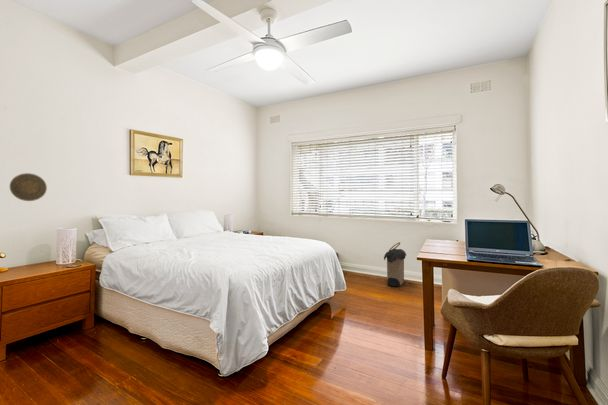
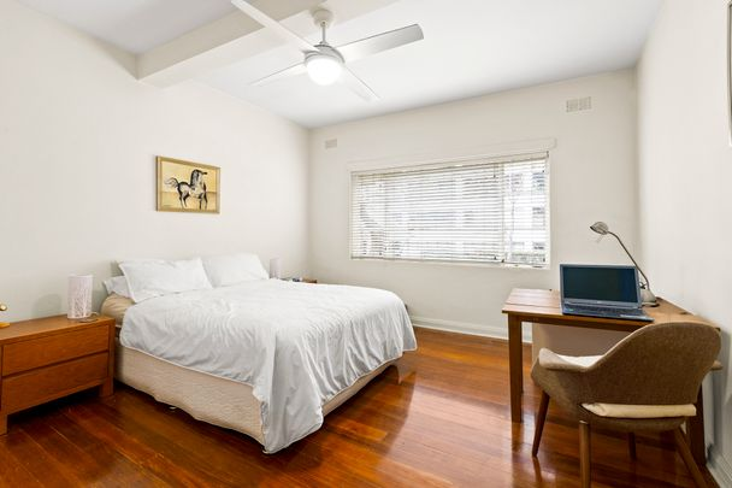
- laundry hamper [383,241,407,288]
- decorative plate [9,172,48,202]
